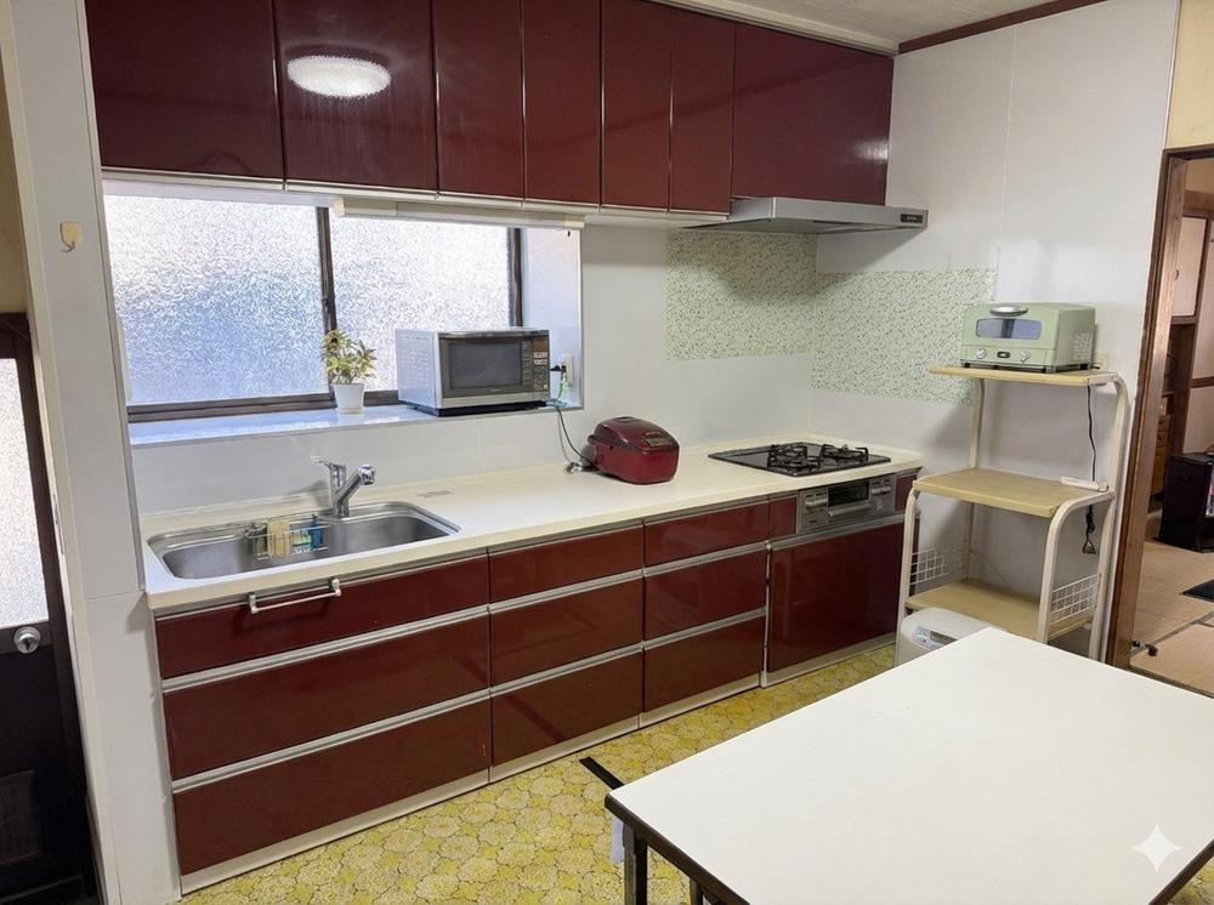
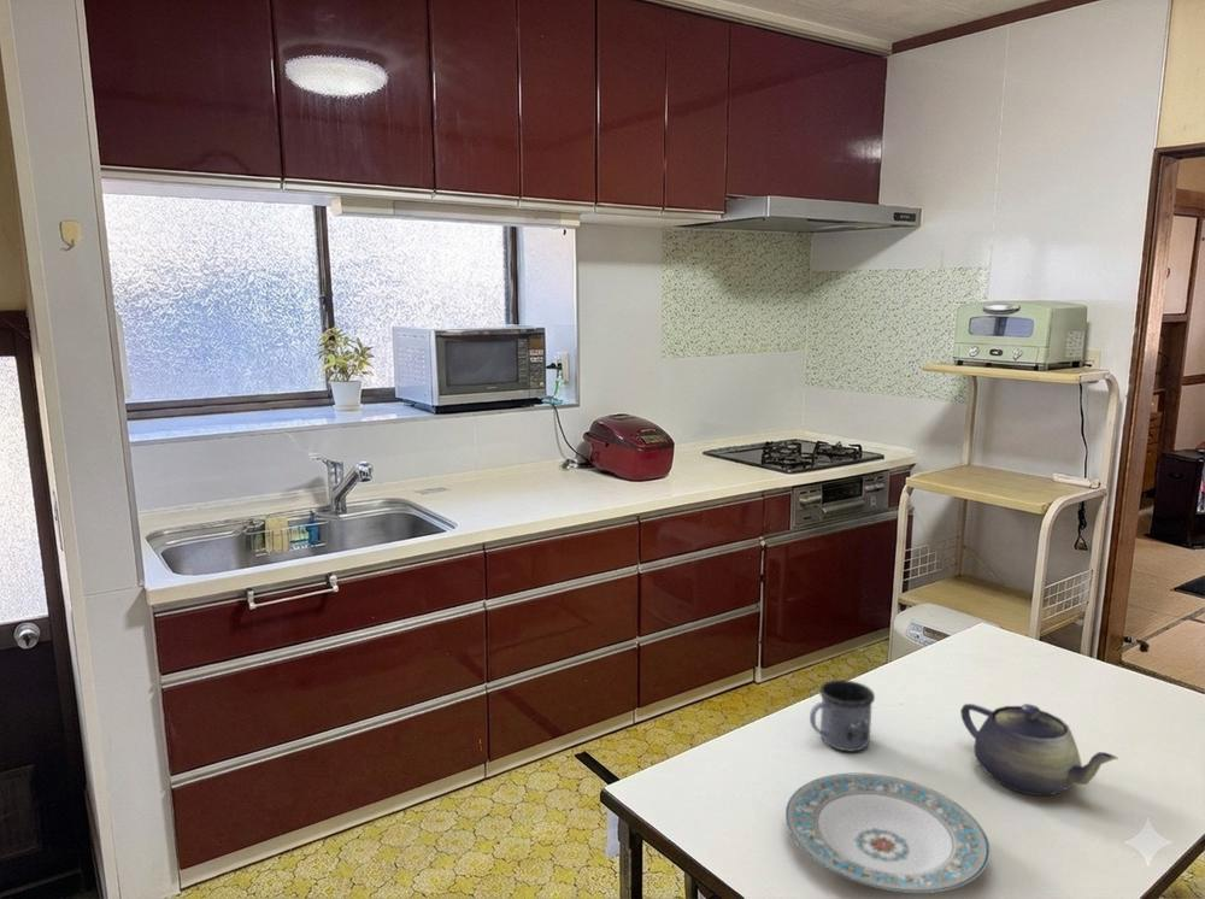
+ mug [809,678,876,752]
+ plate [784,772,992,894]
+ teapot [959,703,1119,797]
